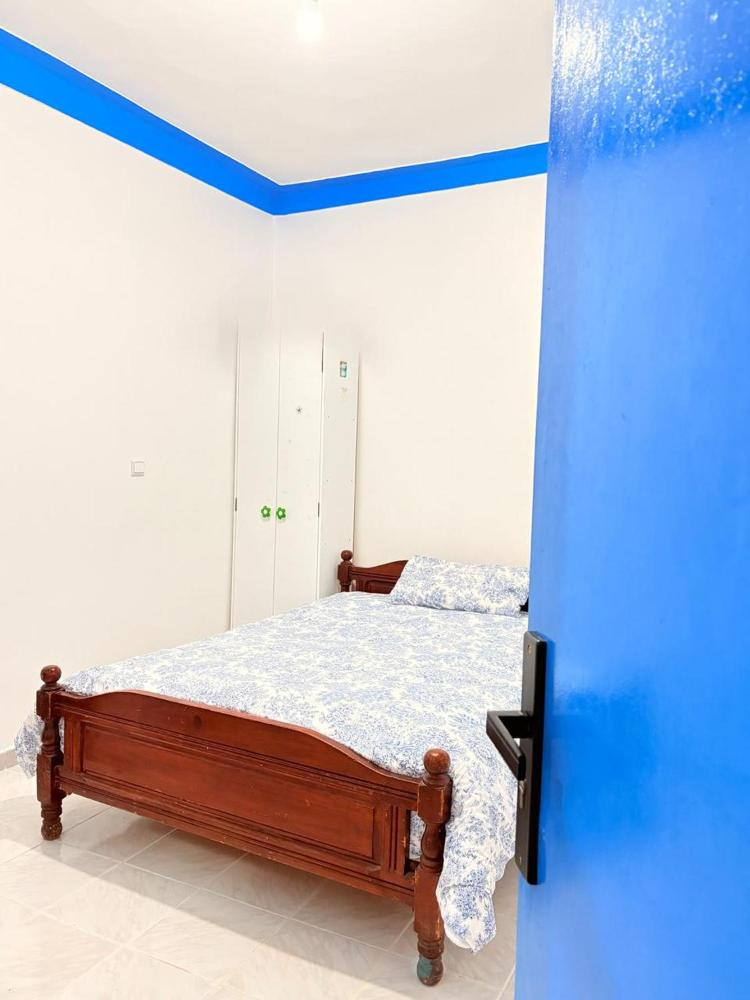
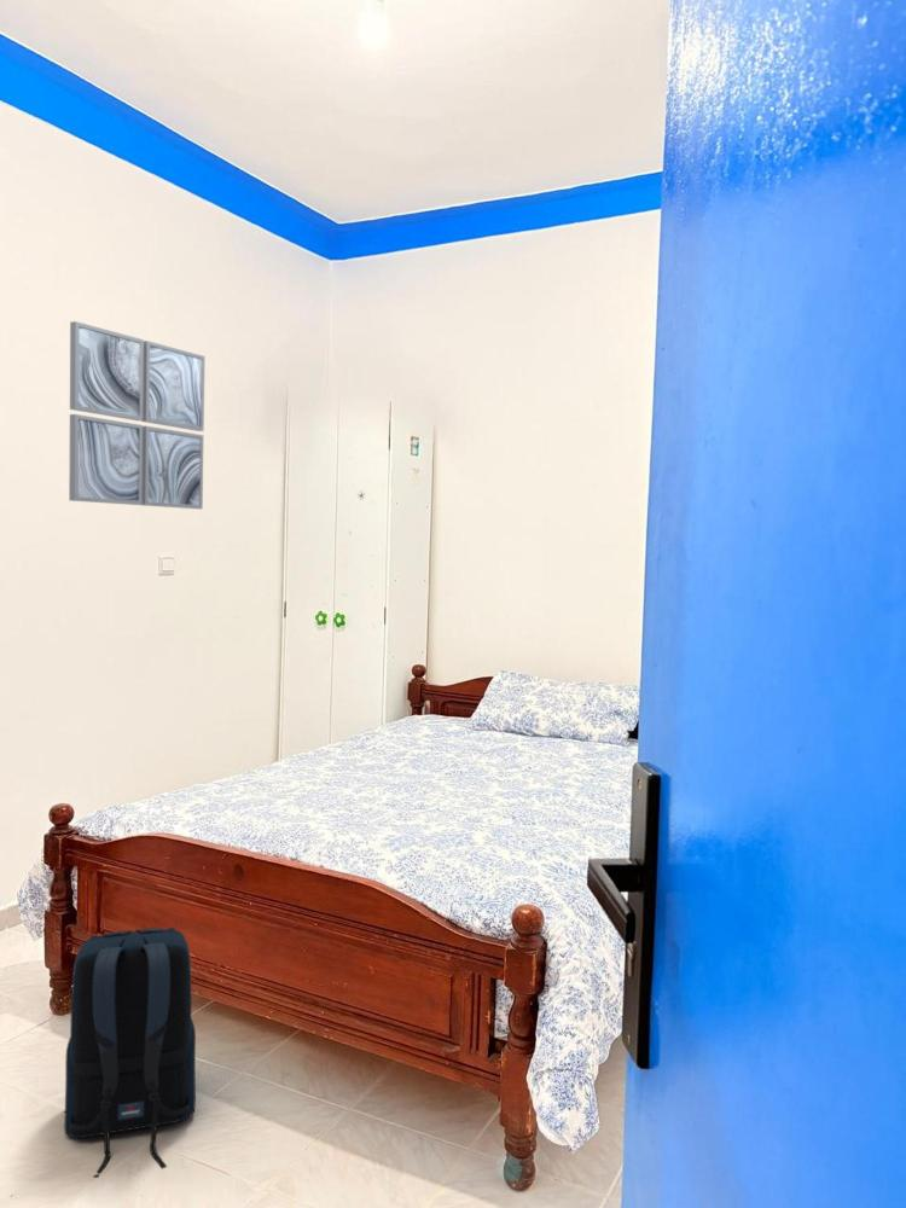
+ backpack [63,927,197,1179]
+ wall art [68,320,207,510]
